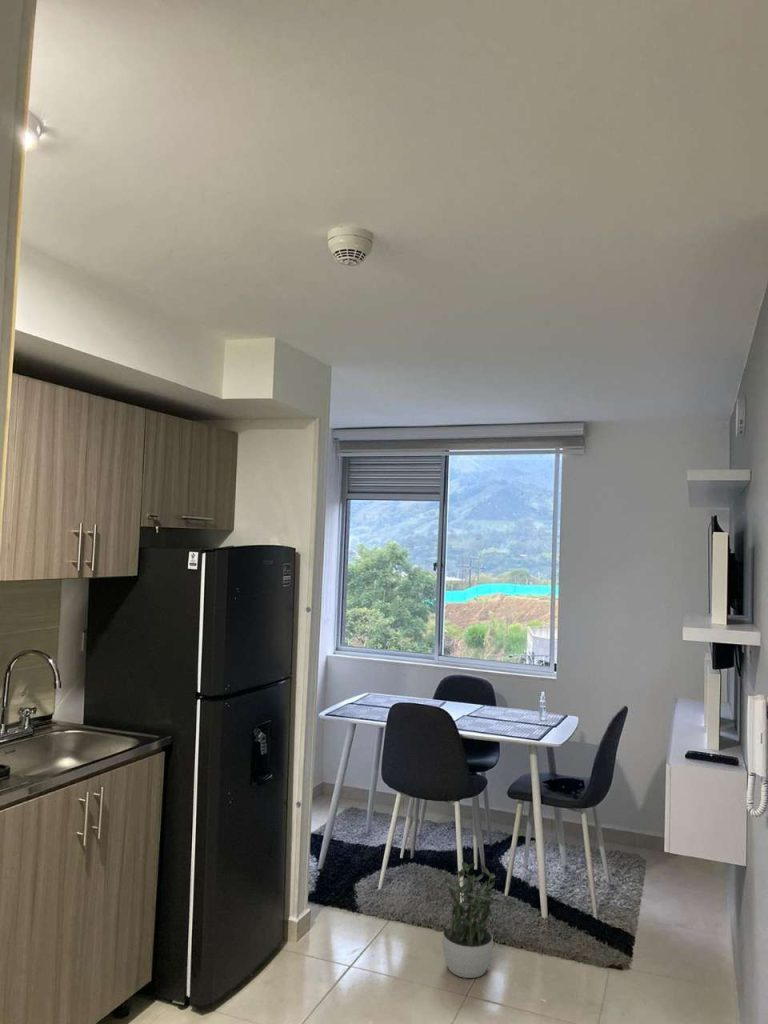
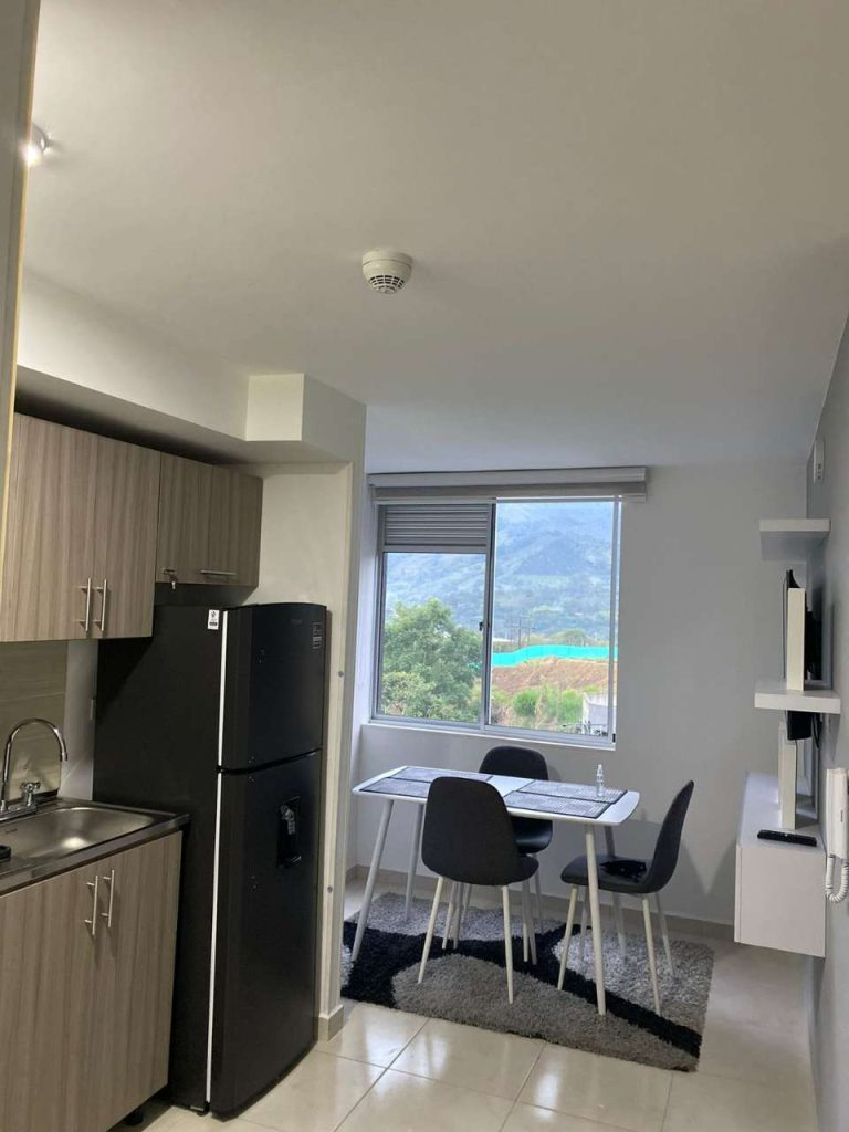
- potted plant [441,861,502,979]
